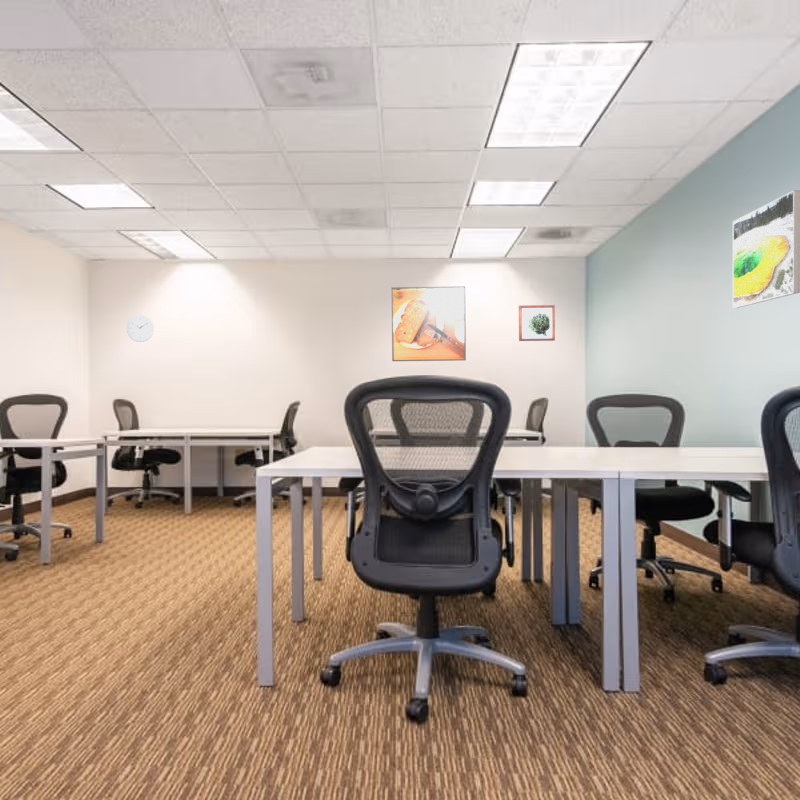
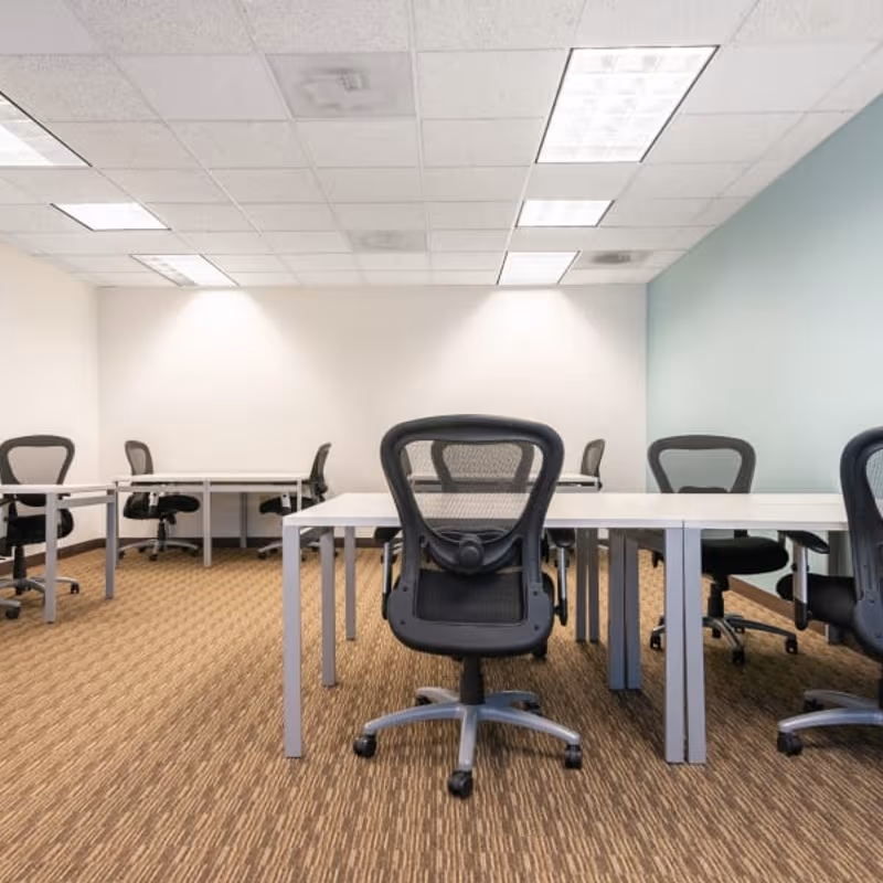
- wall art [518,304,556,342]
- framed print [732,189,800,309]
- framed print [390,285,467,362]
- wall clock [126,314,155,343]
